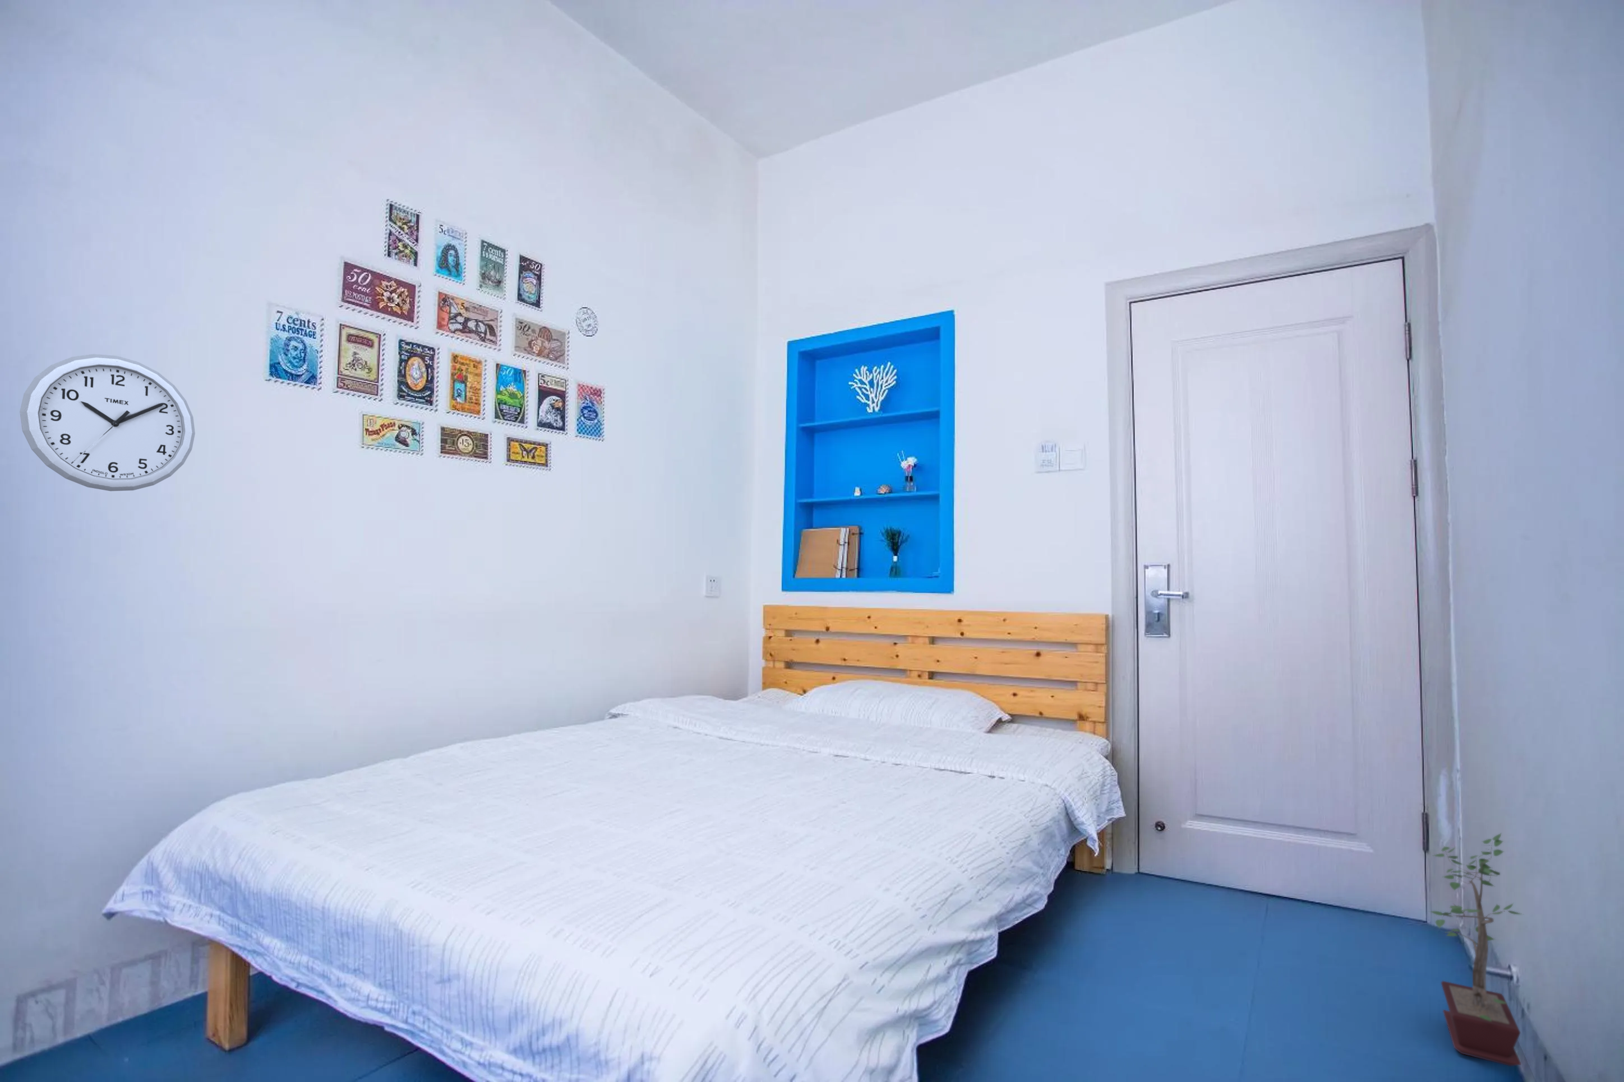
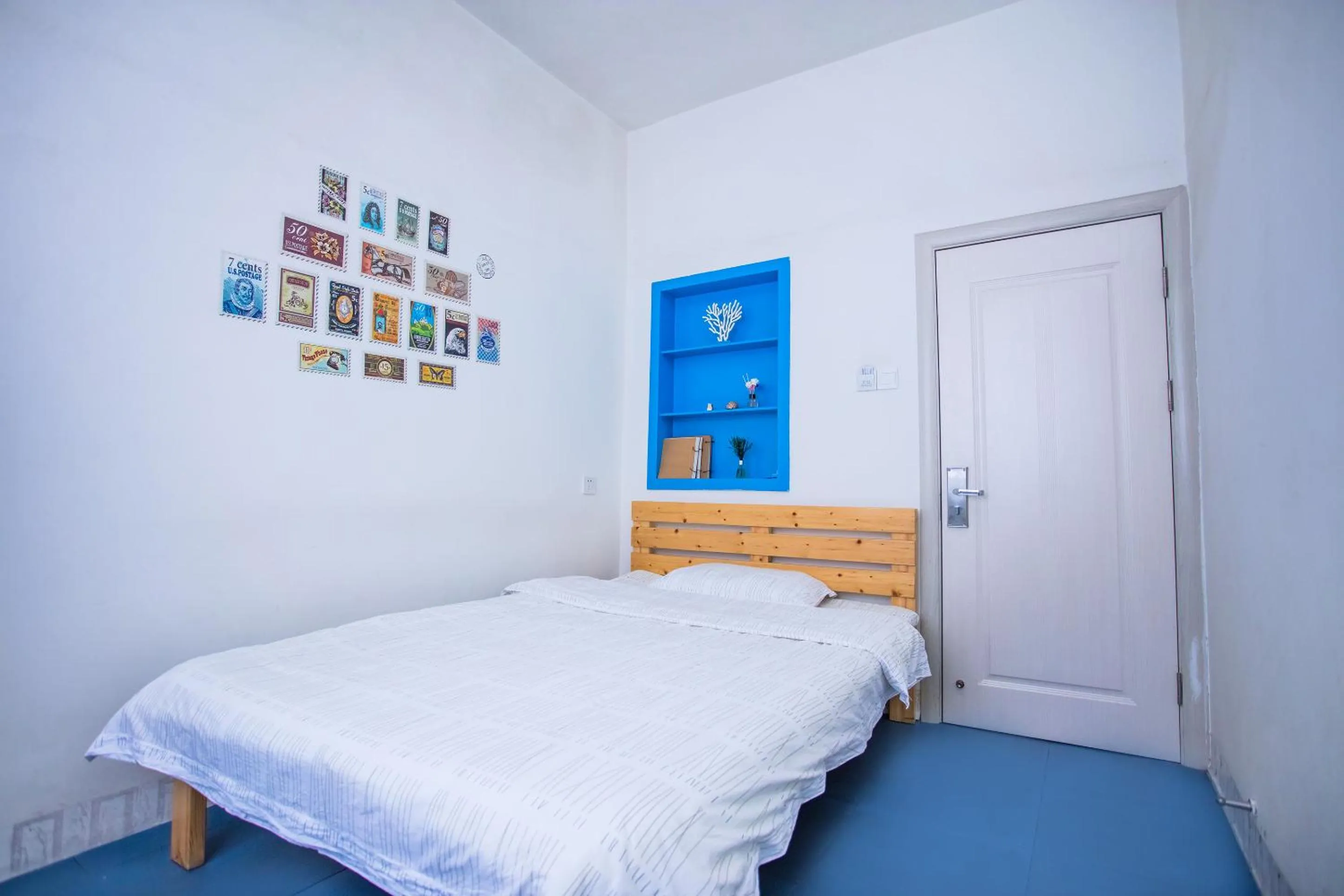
- wall clock [19,354,196,491]
- potted plant [1428,832,1524,1066]
